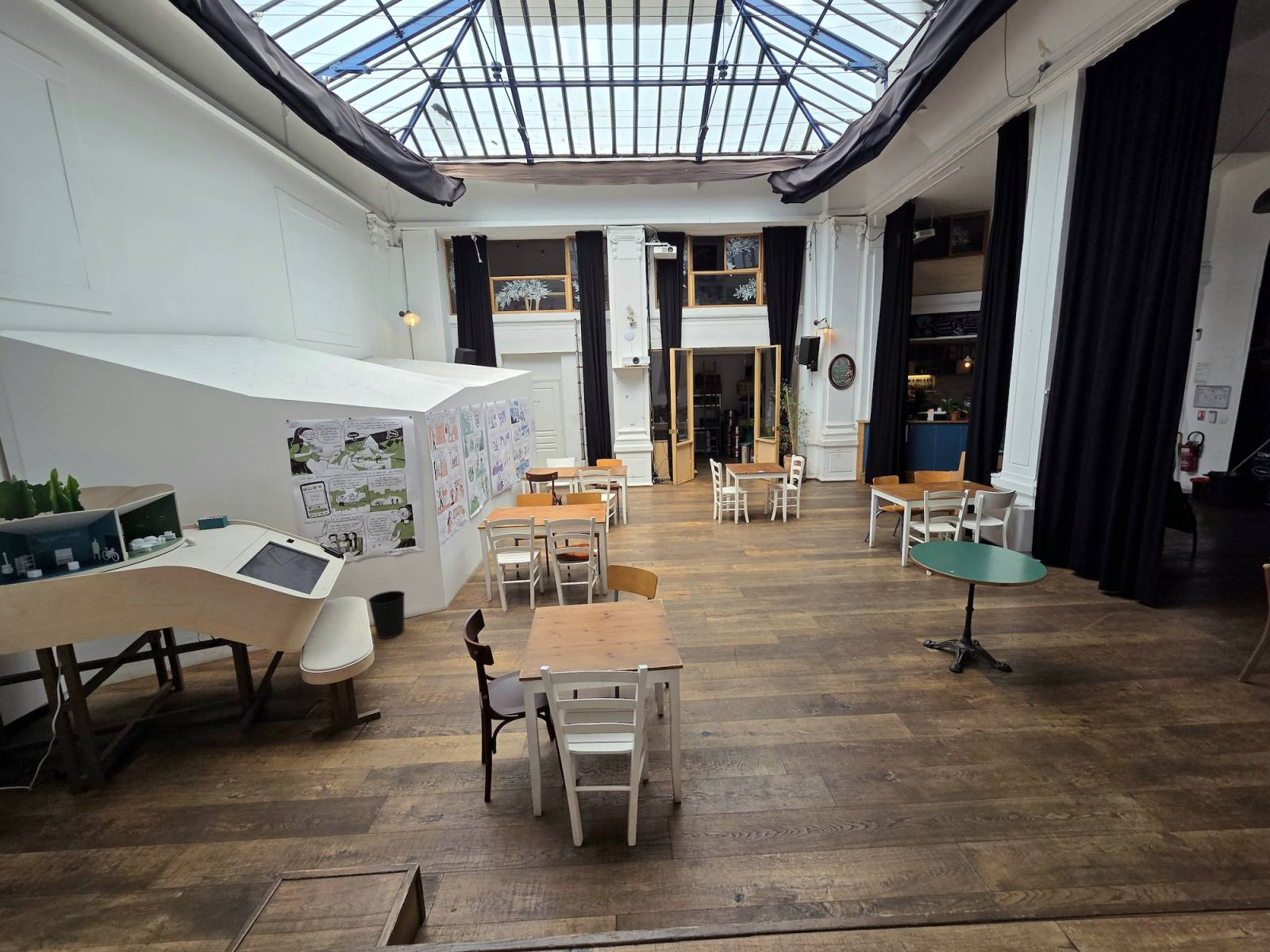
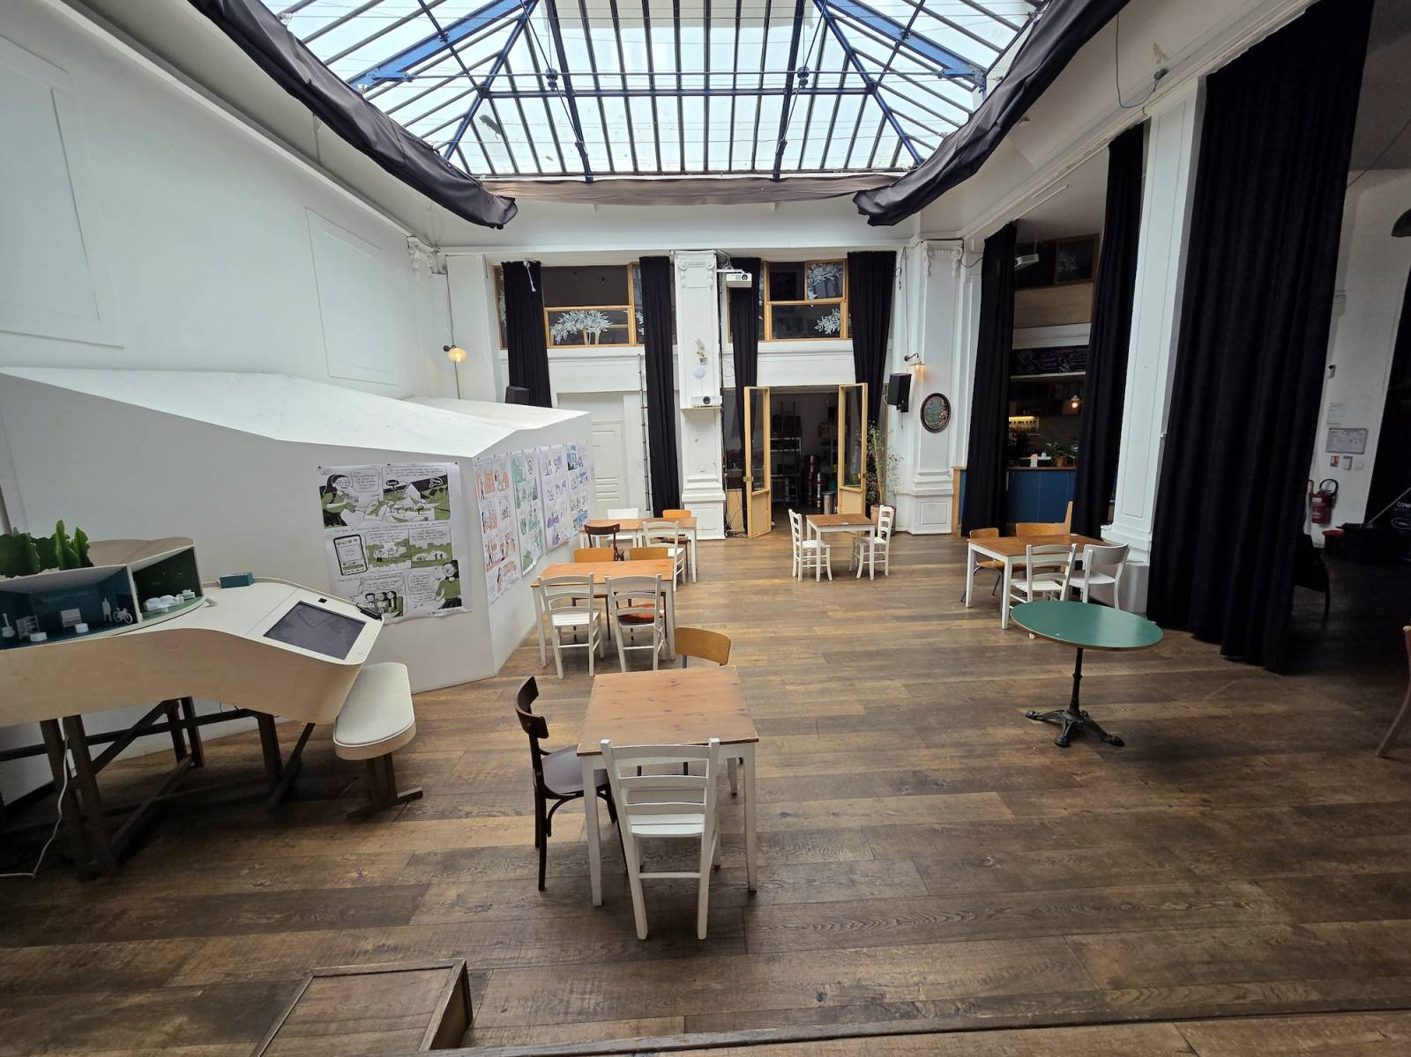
- wastebasket [368,590,406,639]
